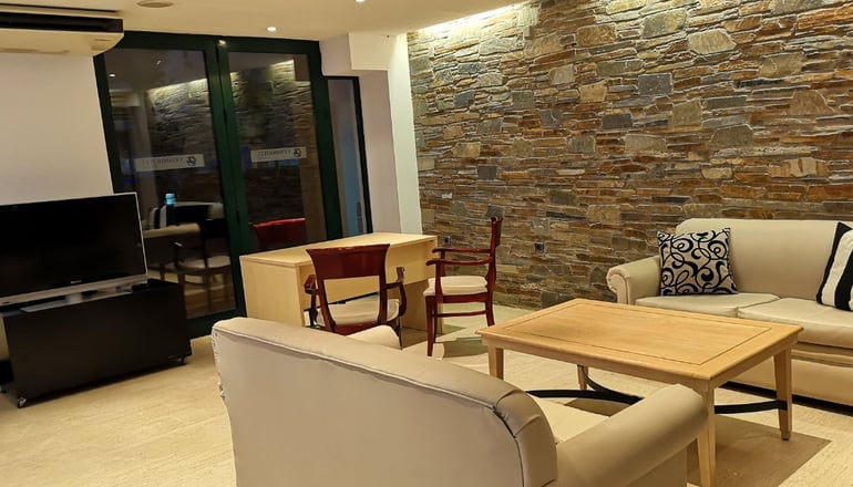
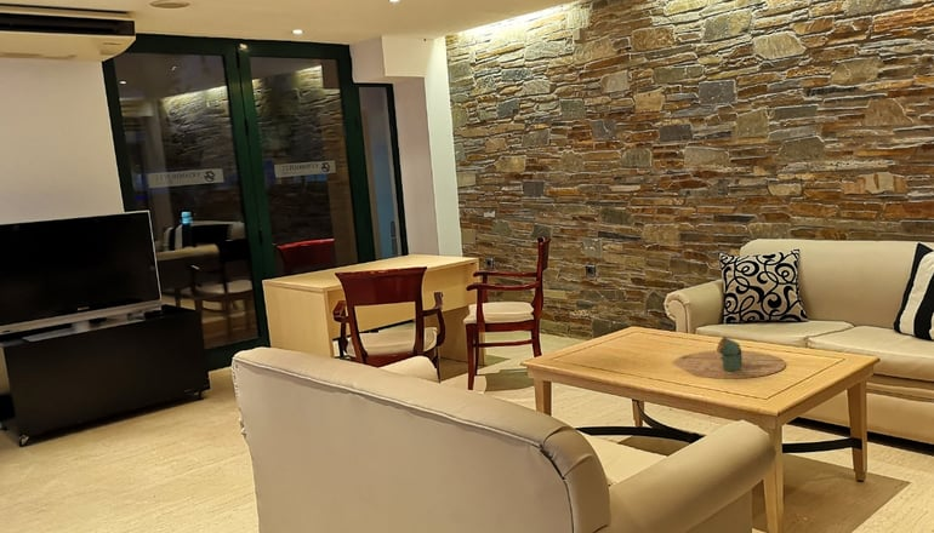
+ decorative tray [671,336,787,380]
